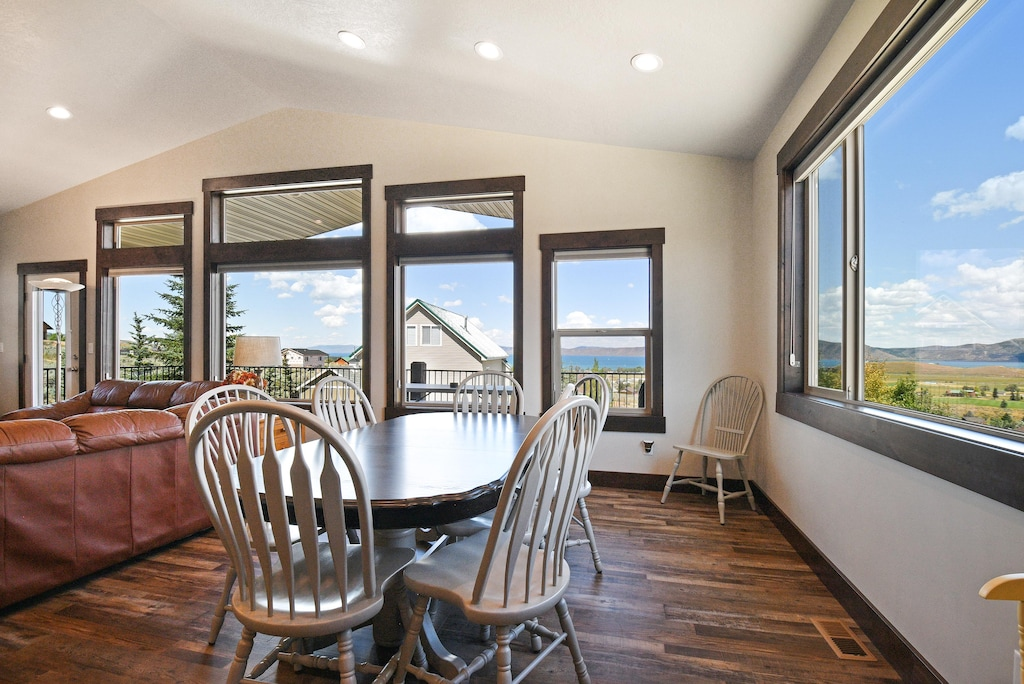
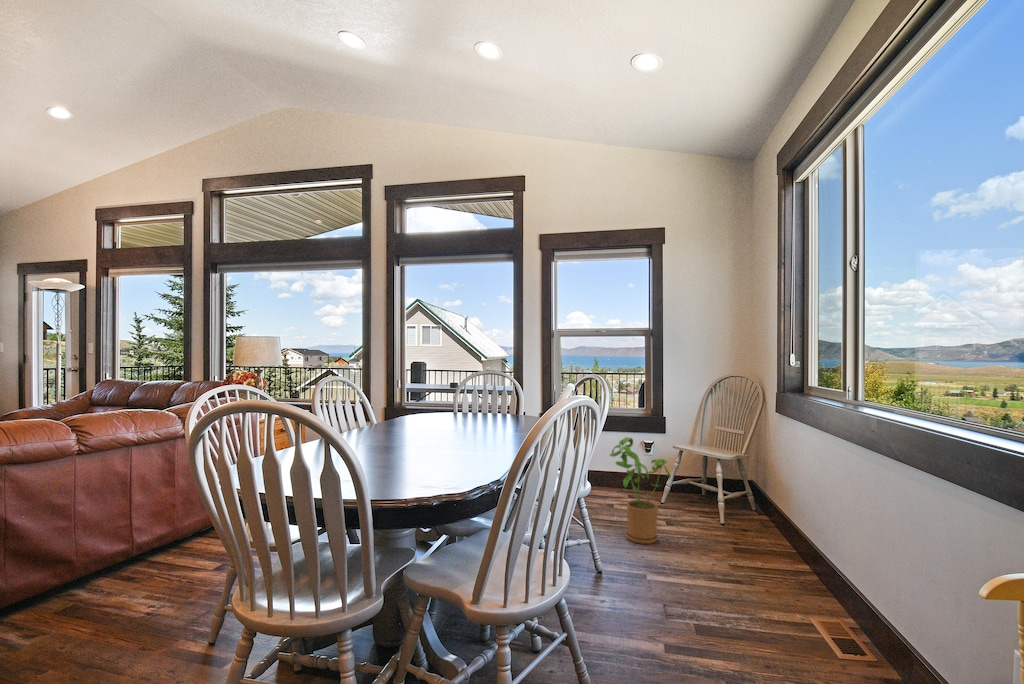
+ house plant [609,436,672,545]
